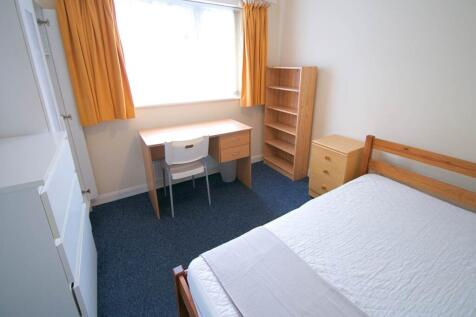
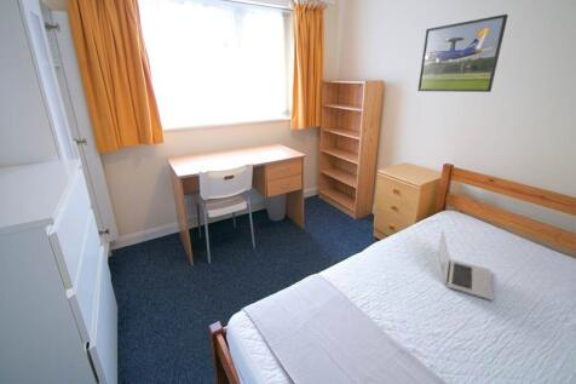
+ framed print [416,13,509,93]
+ laptop [437,229,494,302]
